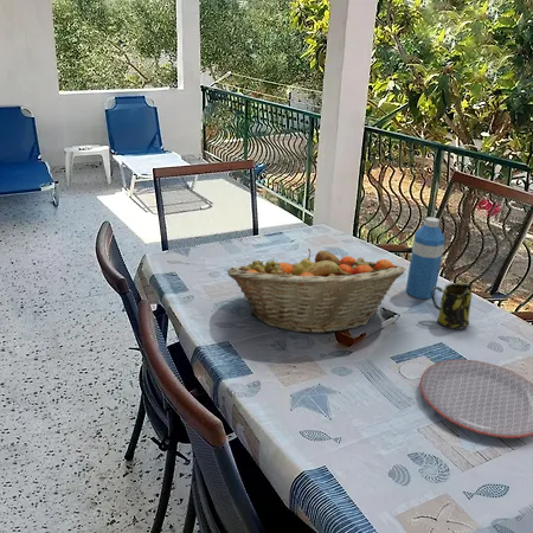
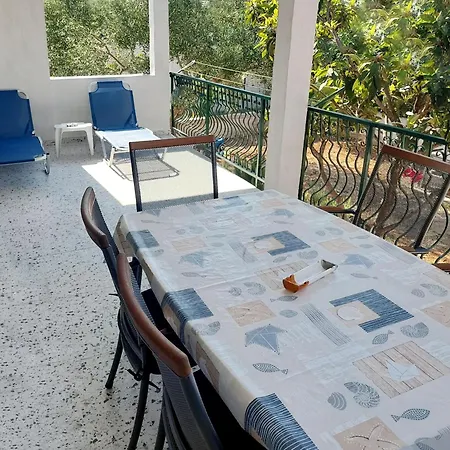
- mug [430,282,473,330]
- fruit basket [226,248,406,335]
- water bottle [405,216,447,300]
- plate [418,359,533,439]
